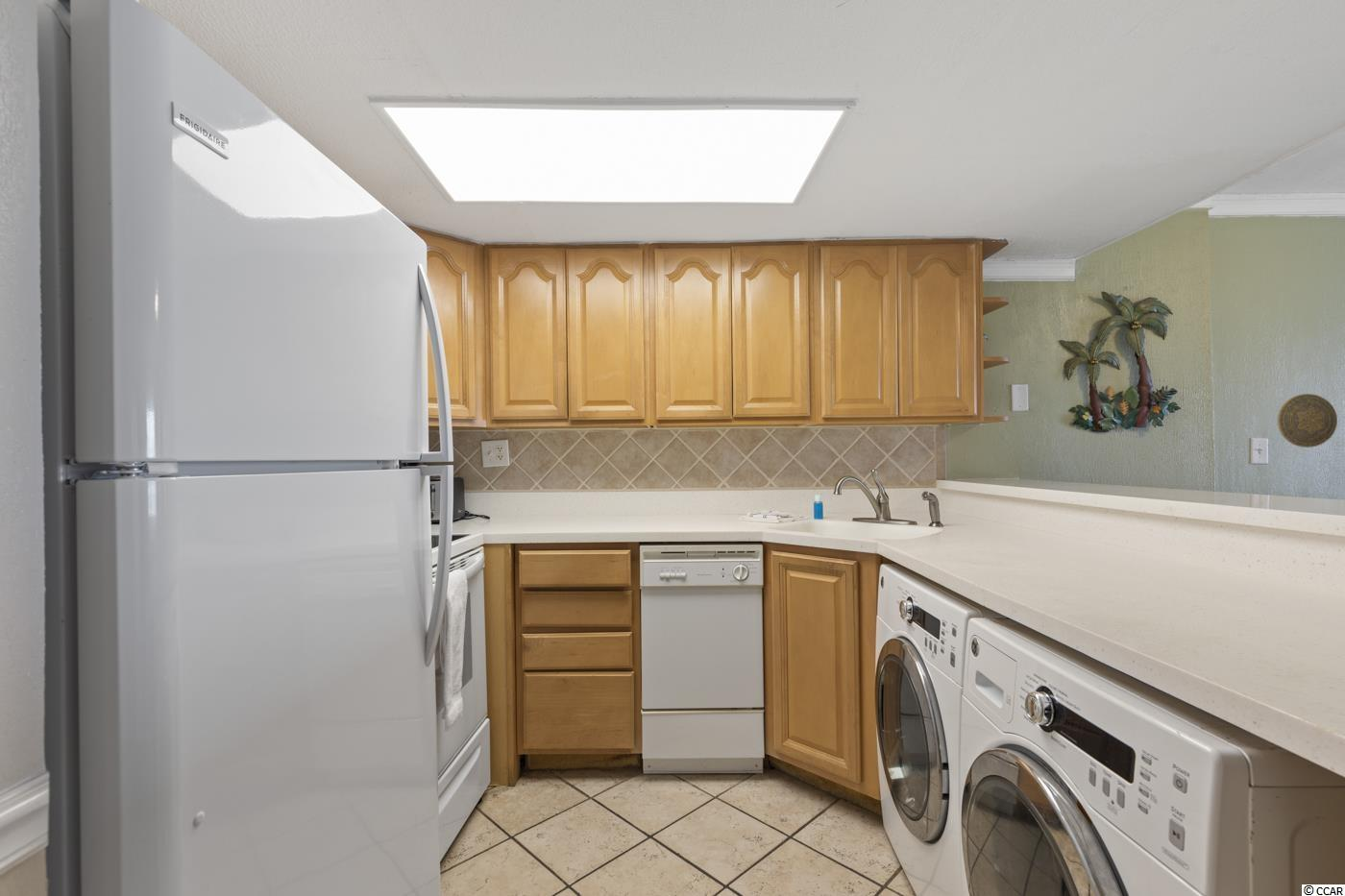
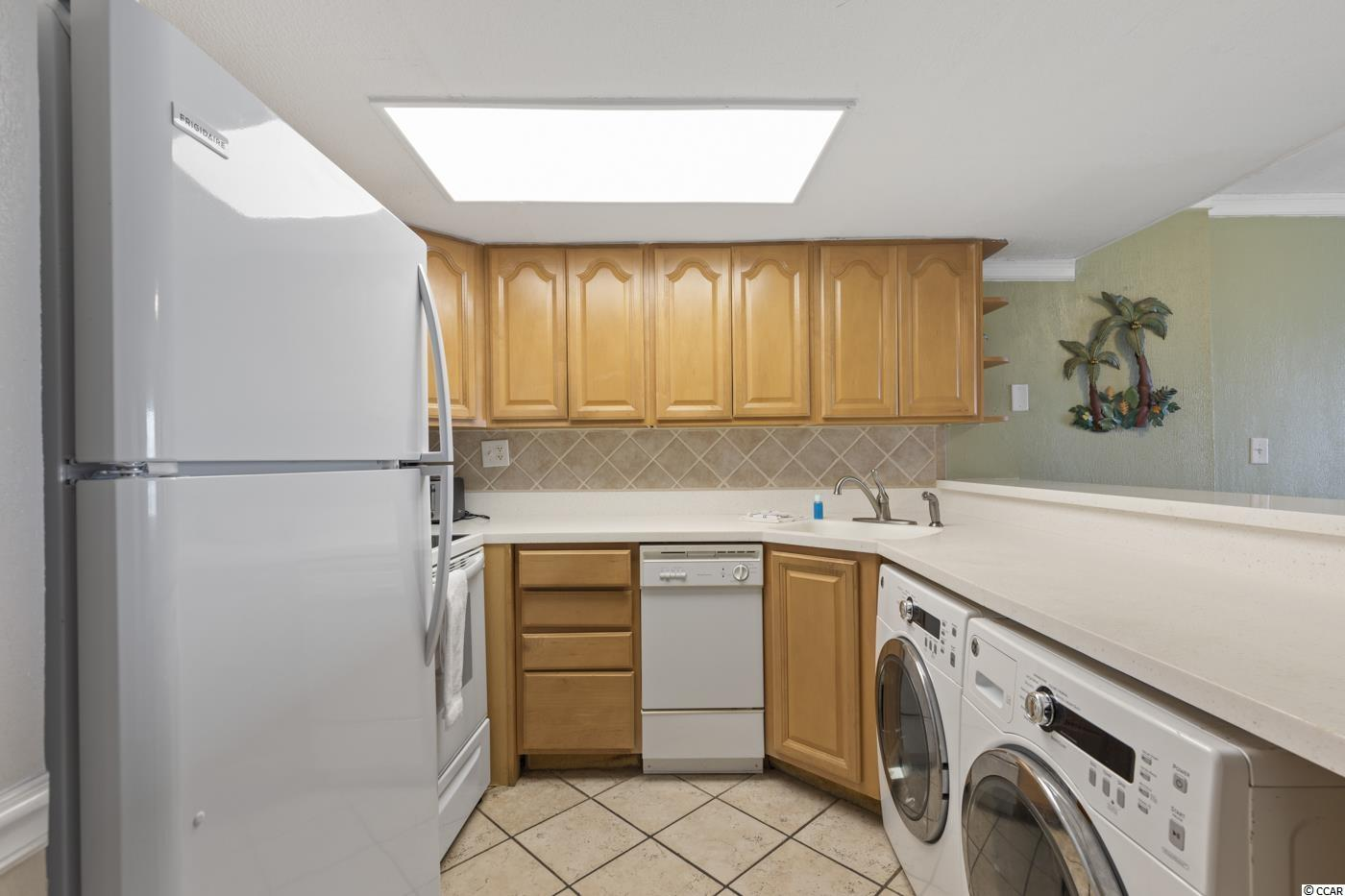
- decorative plate [1277,393,1338,448]
